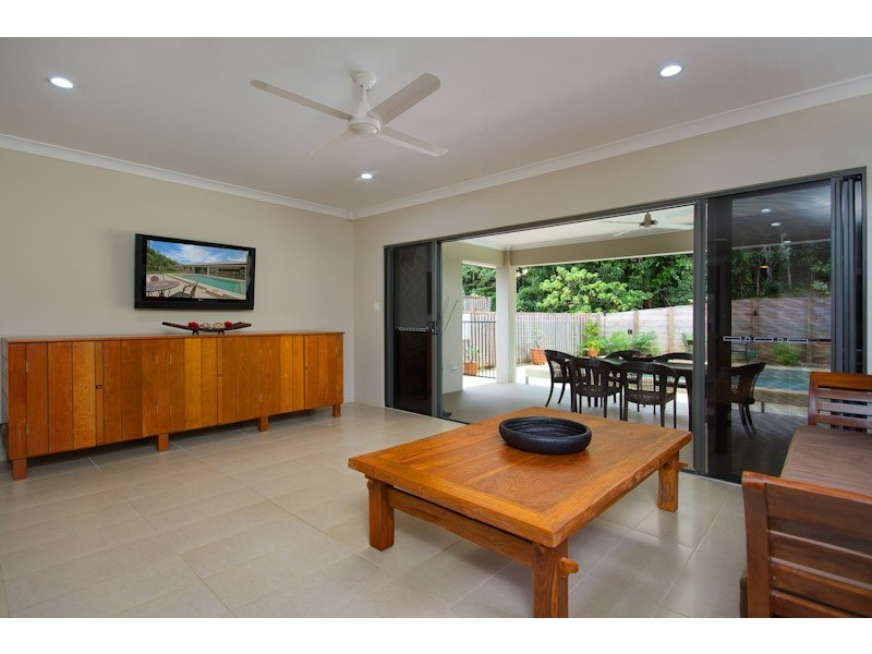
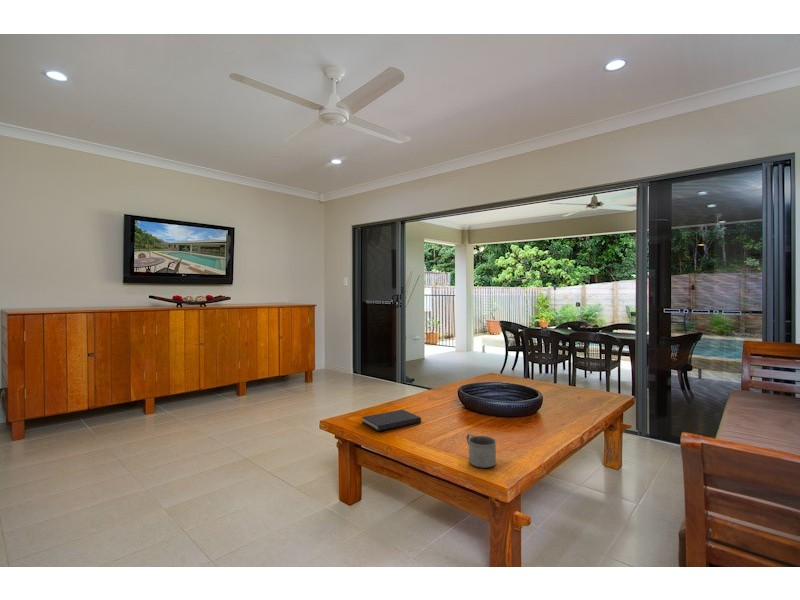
+ diary [361,409,422,432]
+ mug [466,433,497,469]
